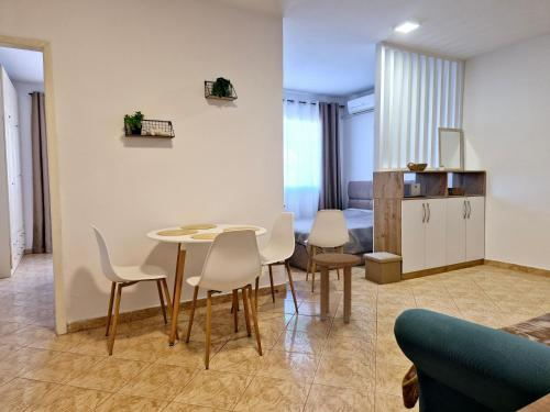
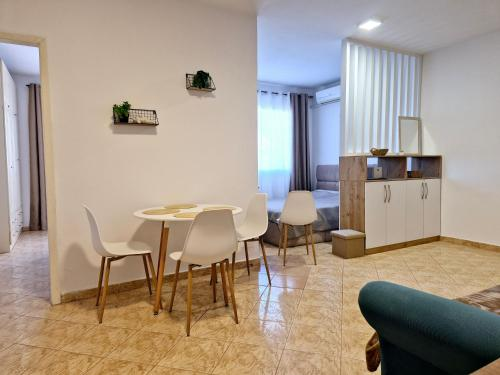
- side table [311,252,362,323]
